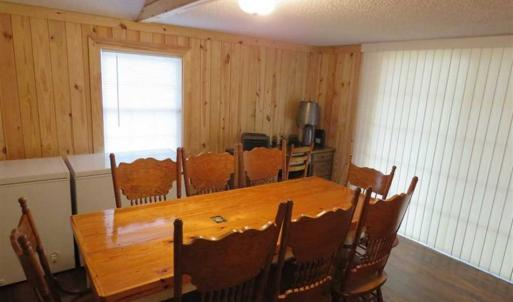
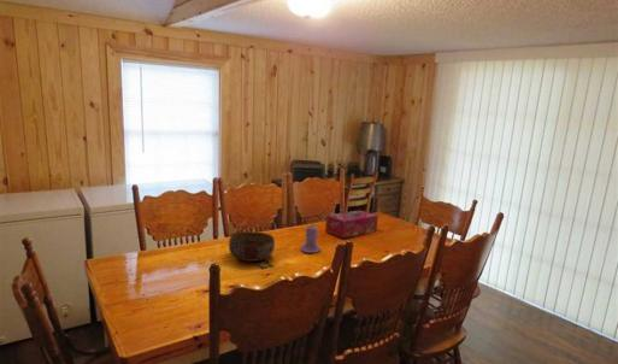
+ candle [299,223,322,254]
+ bowl [228,231,276,263]
+ tissue box [324,210,379,240]
